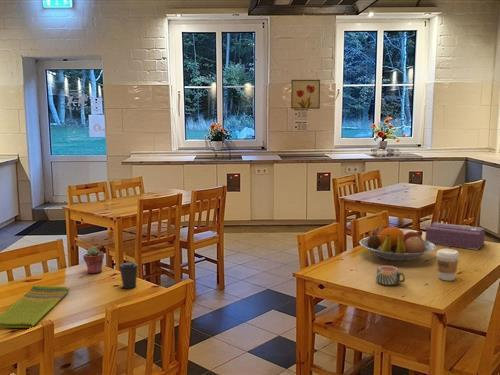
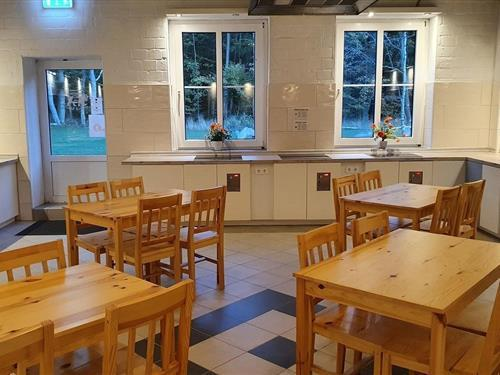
- coffee cup [435,248,460,282]
- tissue box [424,221,486,251]
- wall art [290,79,321,110]
- potted succulent [82,246,105,275]
- coffee cup [118,261,140,289]
- mug [375,265,406,286]
- dish towel [0,284,71,329]
- fruit bowl [359,225,437,262]
